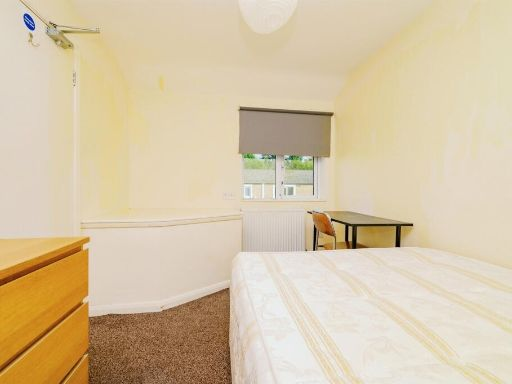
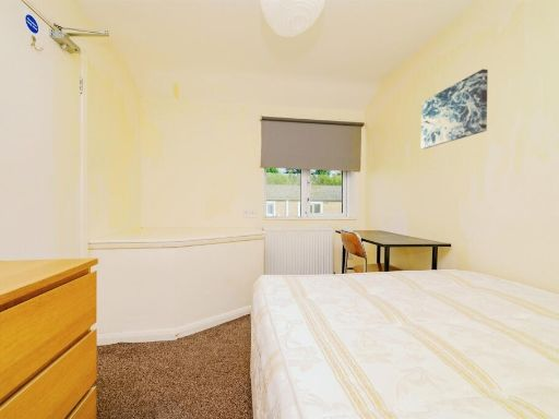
+ wall art [420,68,489,149]
